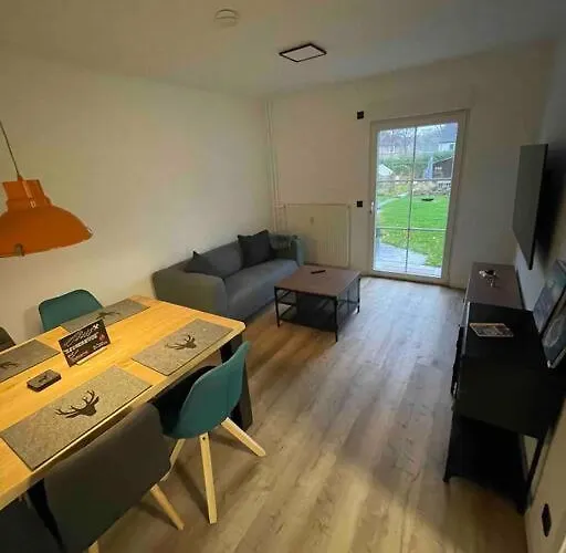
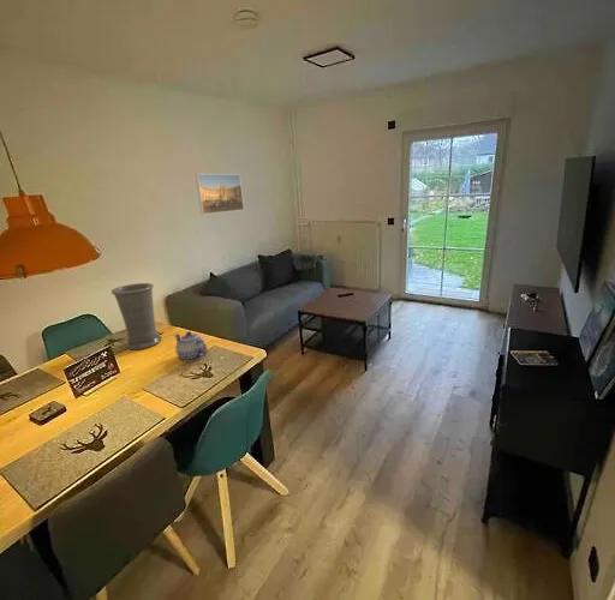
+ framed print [195,173,245,216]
+ vase [111,282,163,350]
+ teapot [173,330,209,364]
